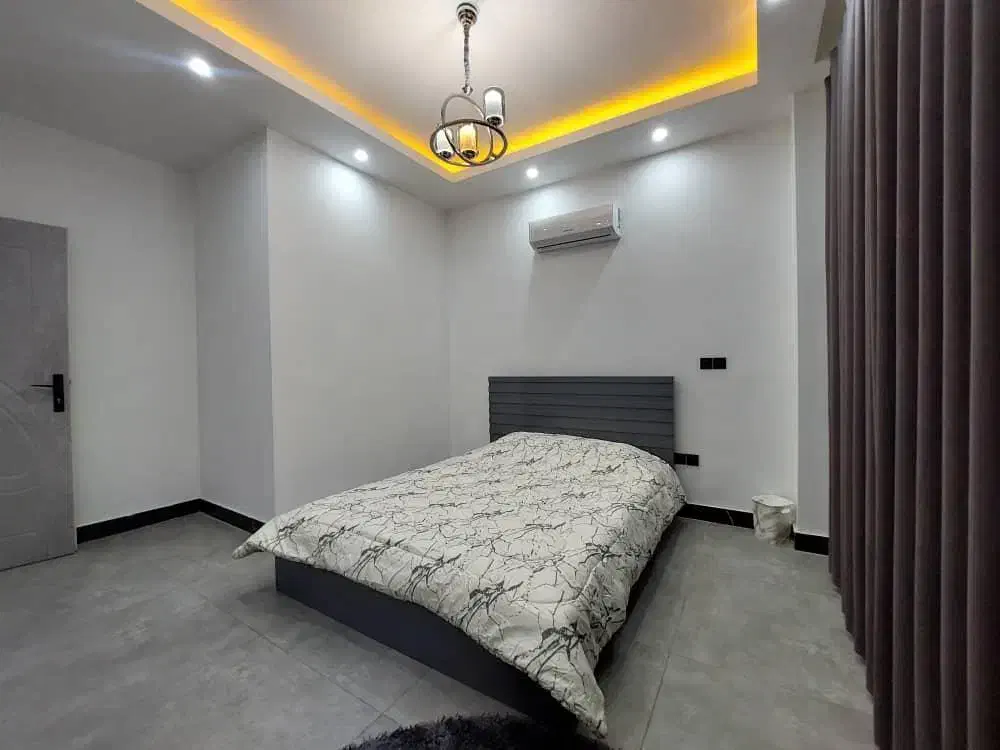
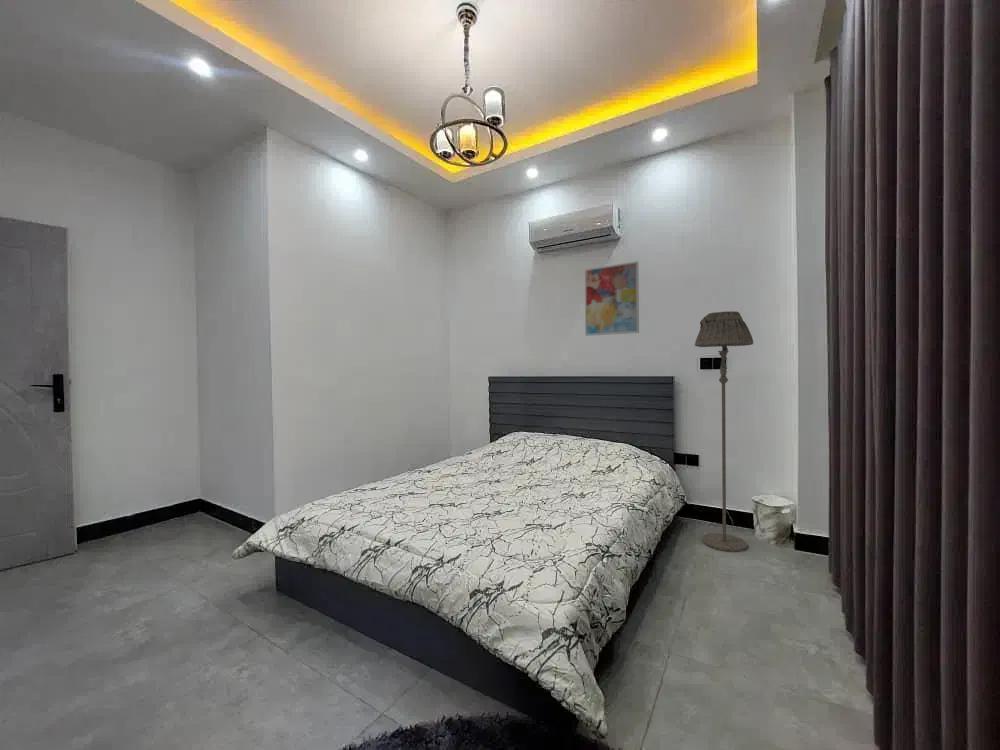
+ wall art [584,260,640,337]
+ floor lamp [694,310,754,553]
